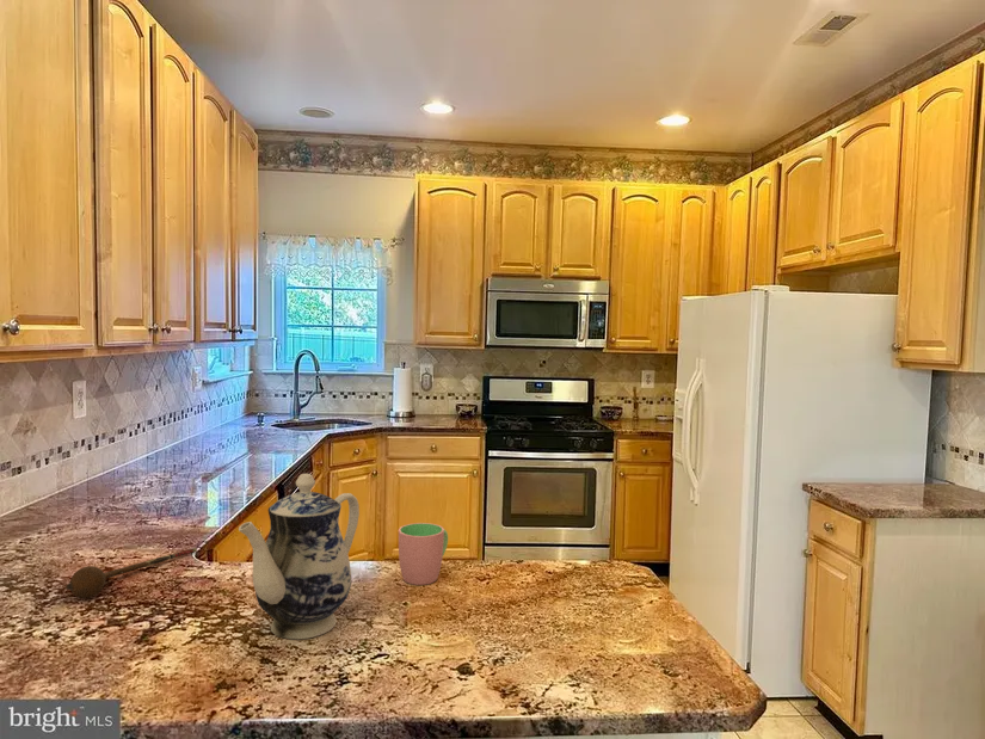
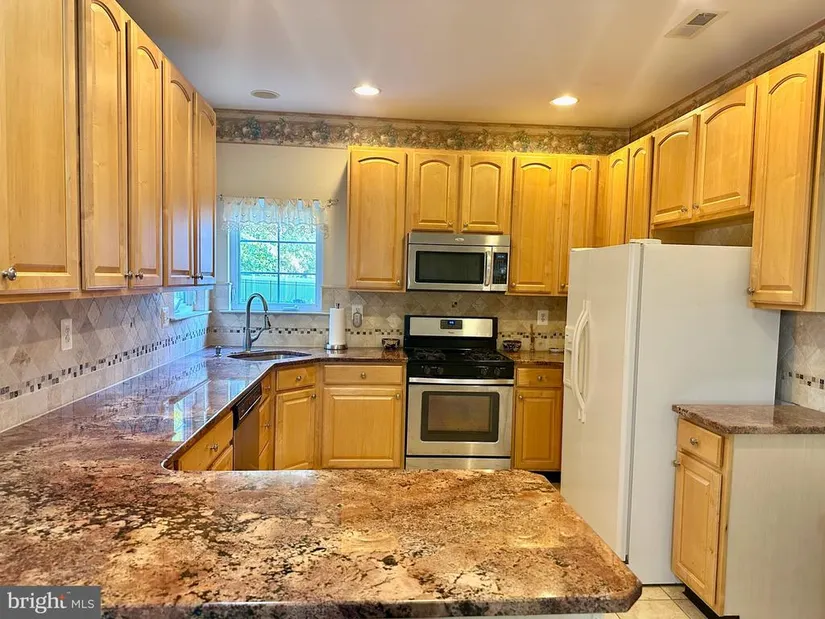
- teapot [238,473,361,640]
- cup [398,522,449,586]
- spoon [64,547,198,599]
